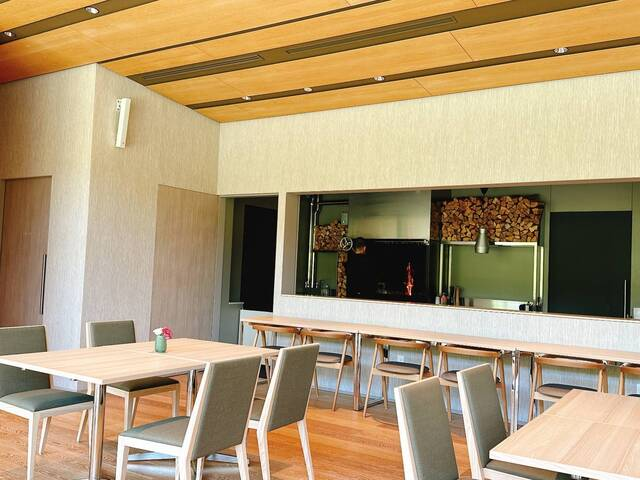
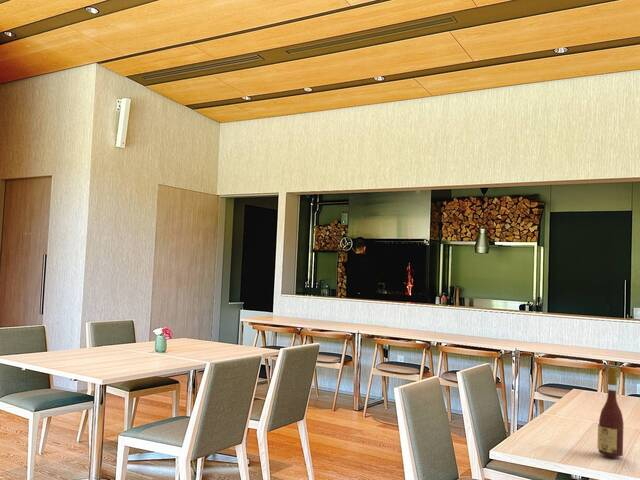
+ wine bottle [596,366,625,458]
